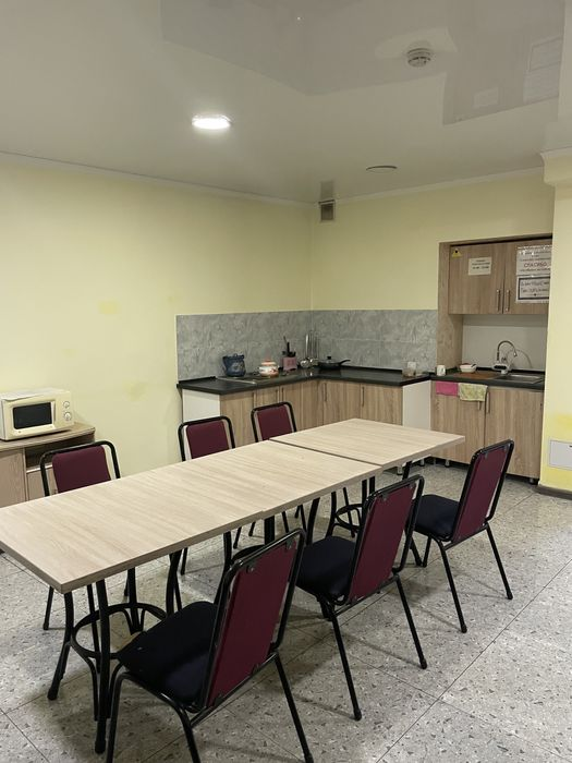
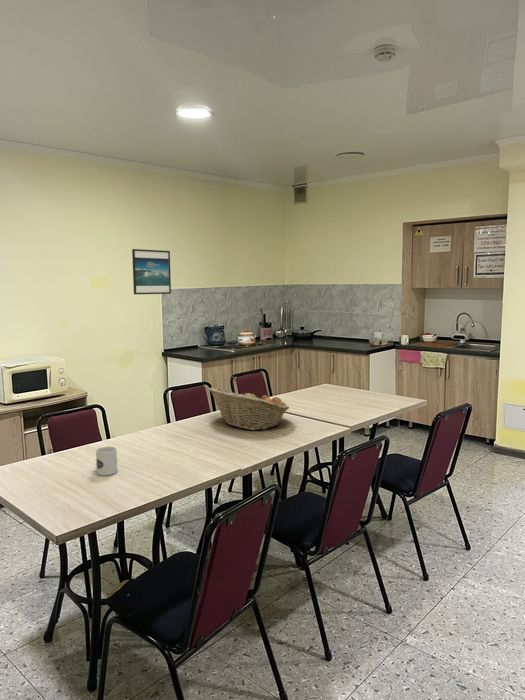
+ fruit basket [207,386,290,431]
+ mug [95,446,118,477]
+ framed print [131,248,172,295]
